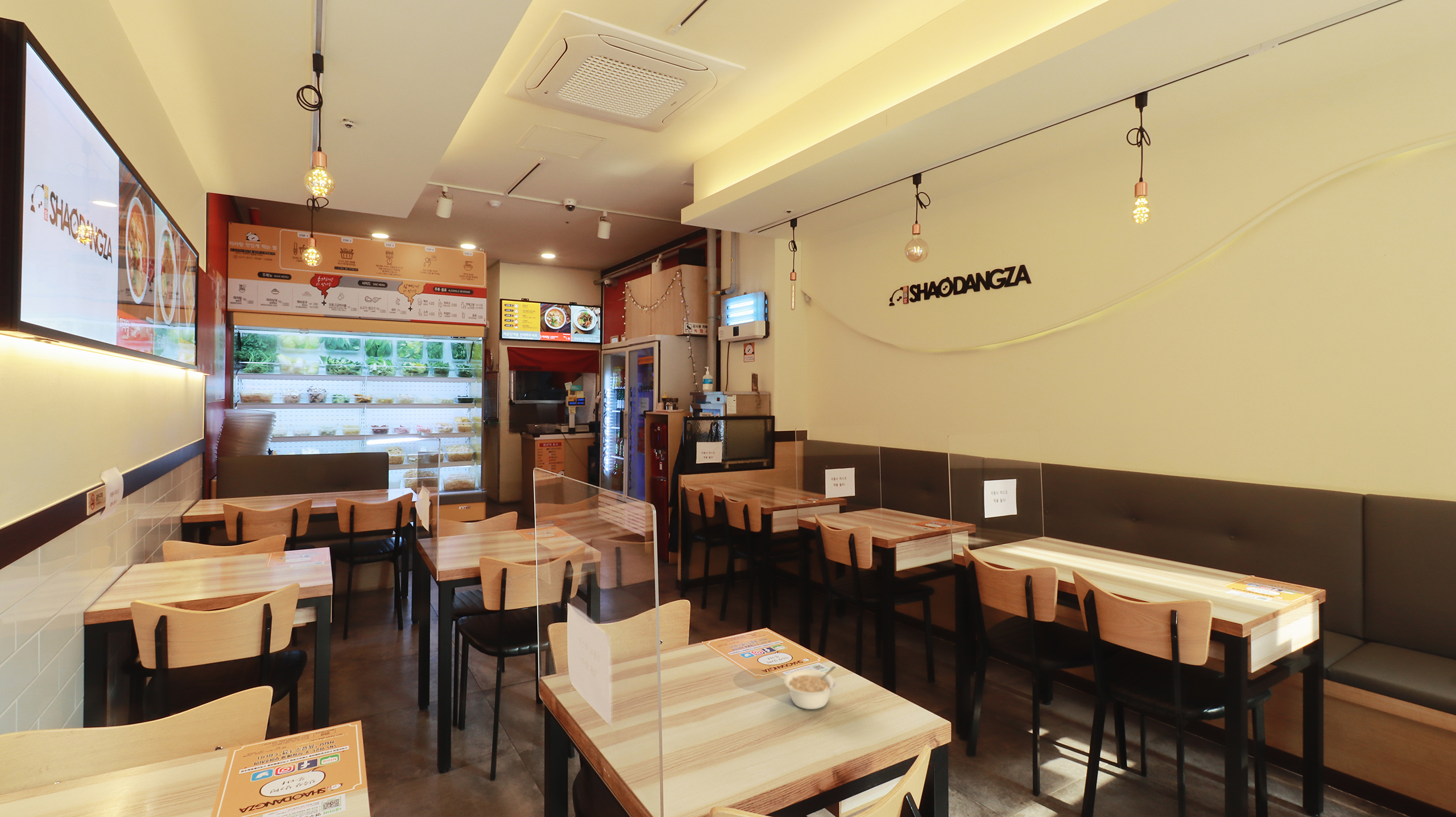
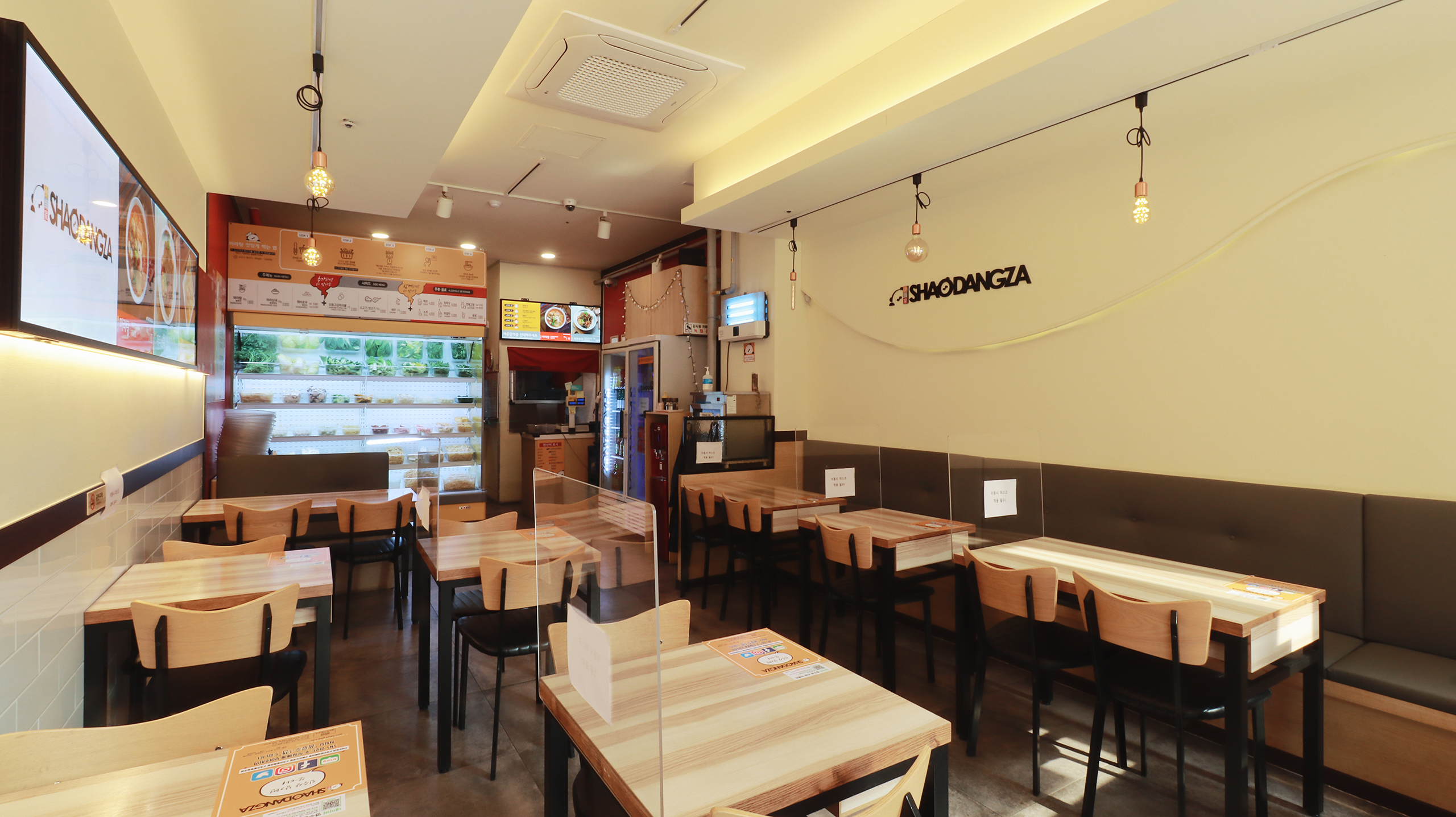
- legume [784,666,837,710]
